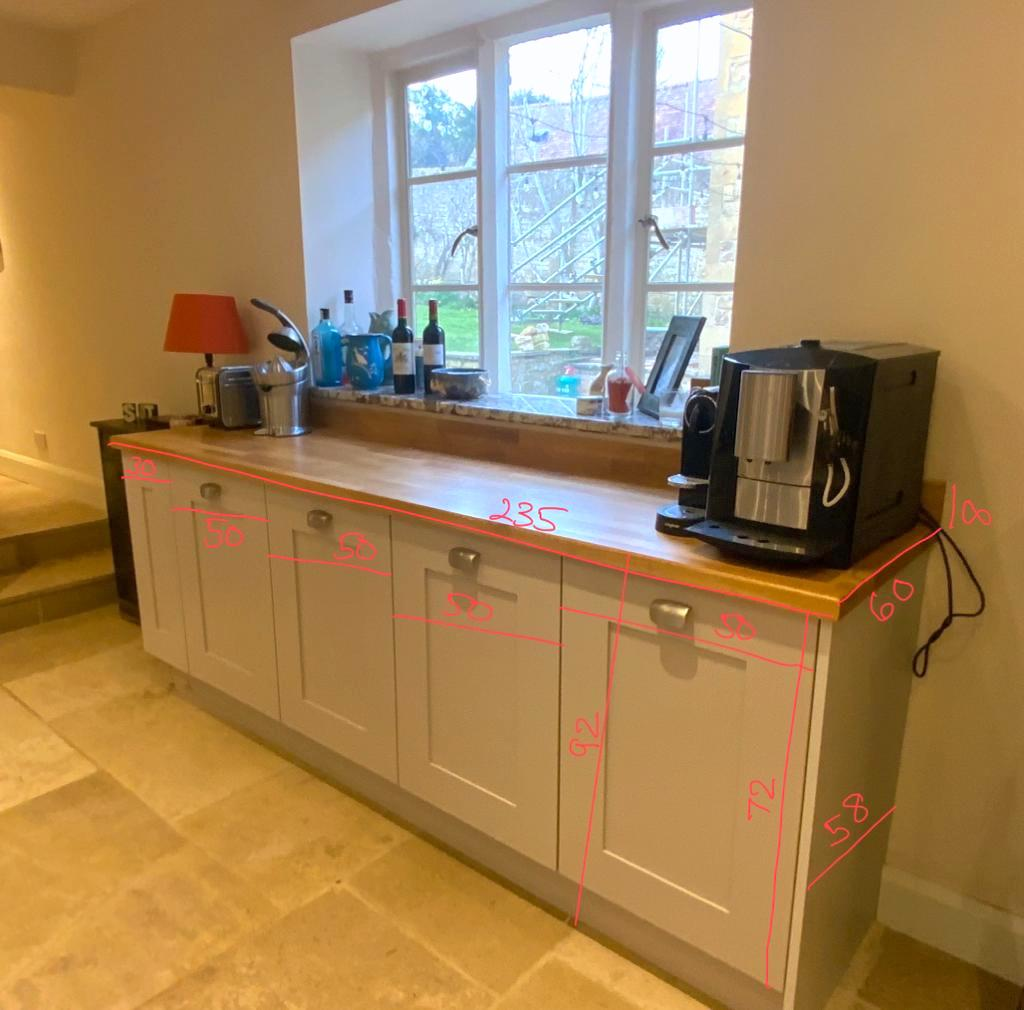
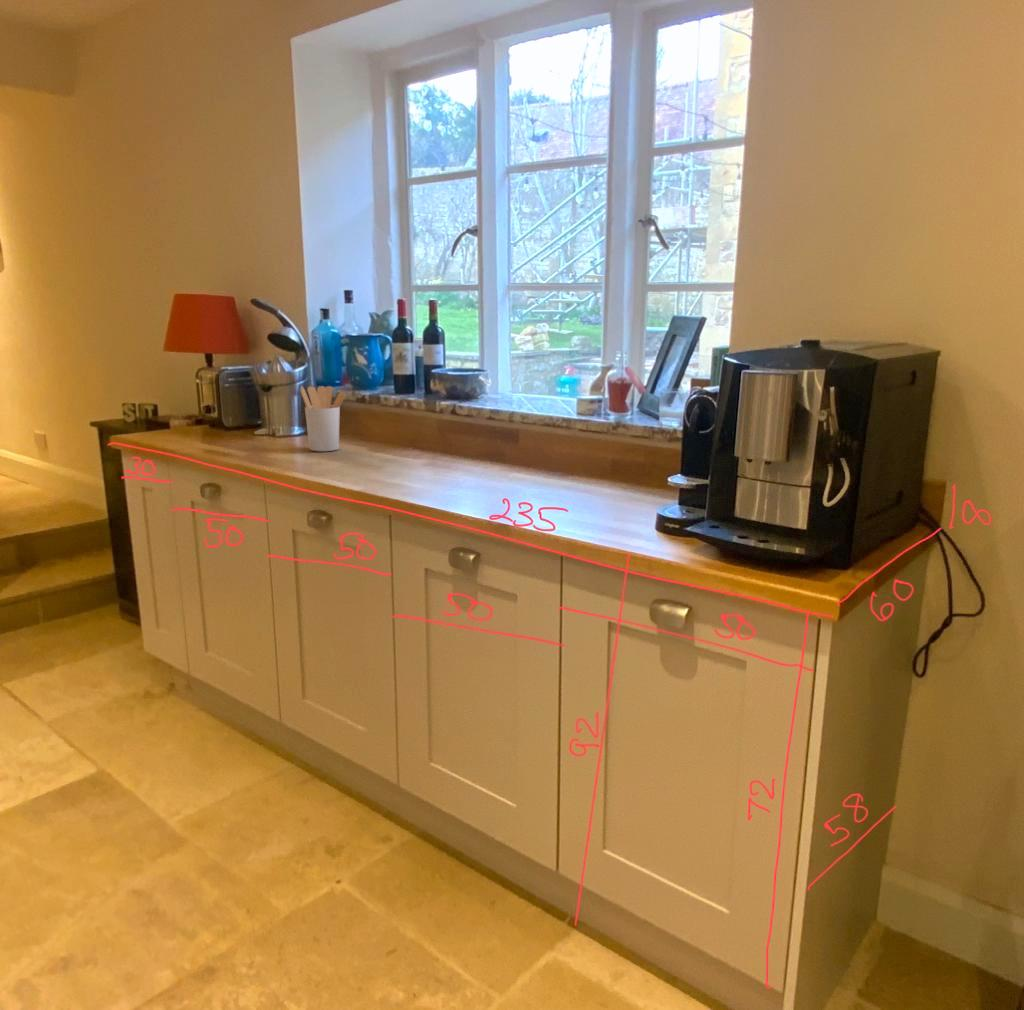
+ utensil holder [299,385,347,452]
